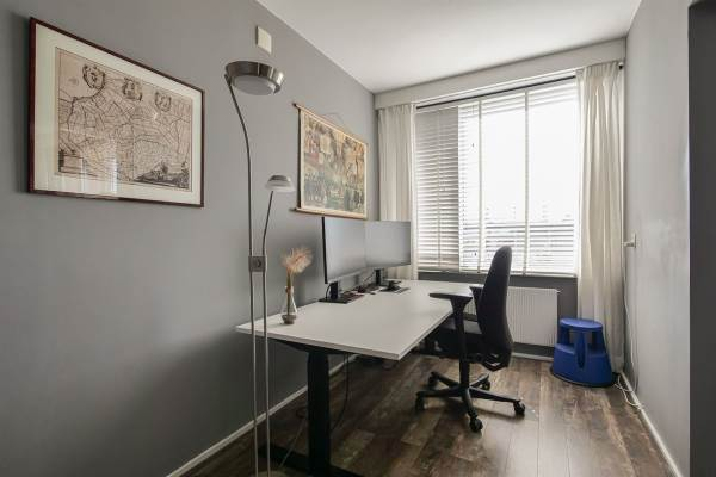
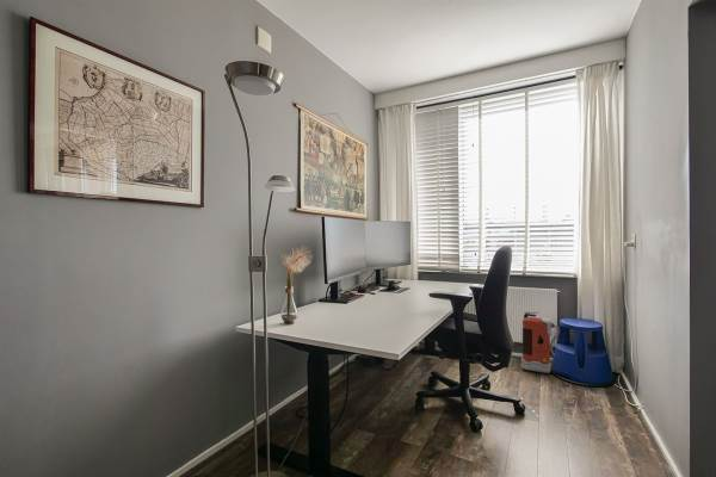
+ fire extinguisher [520,310,561,374]
